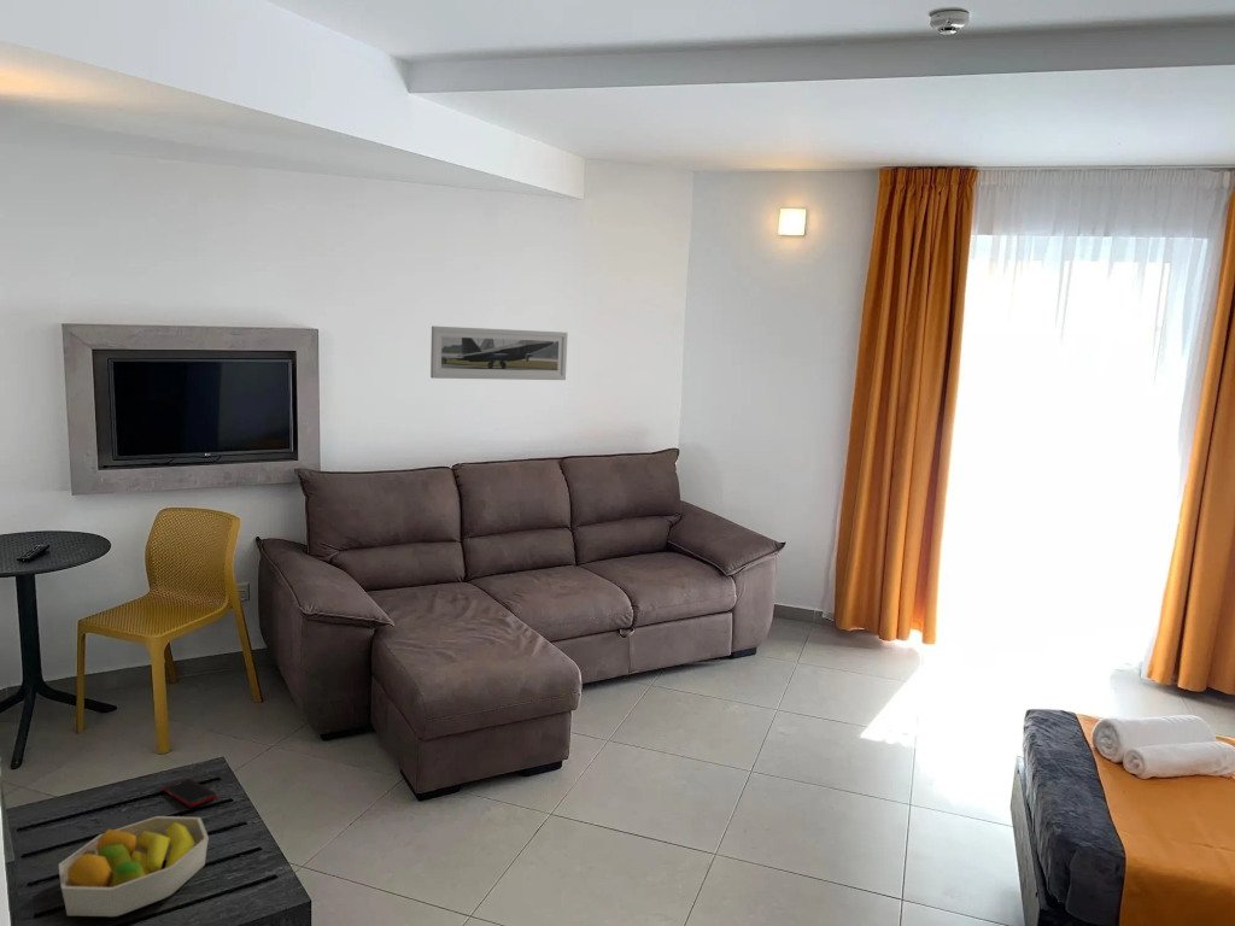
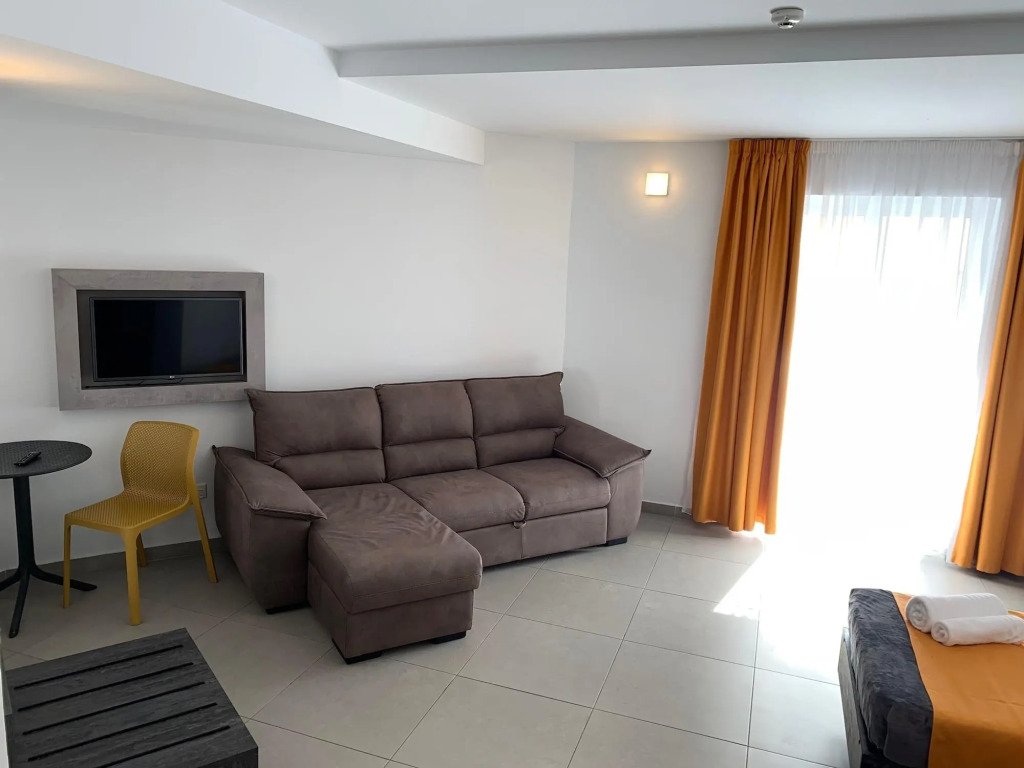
- cell phone [163,776,218,808]
- fruit bowl [58,815,210,918]
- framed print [429,326,568,381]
